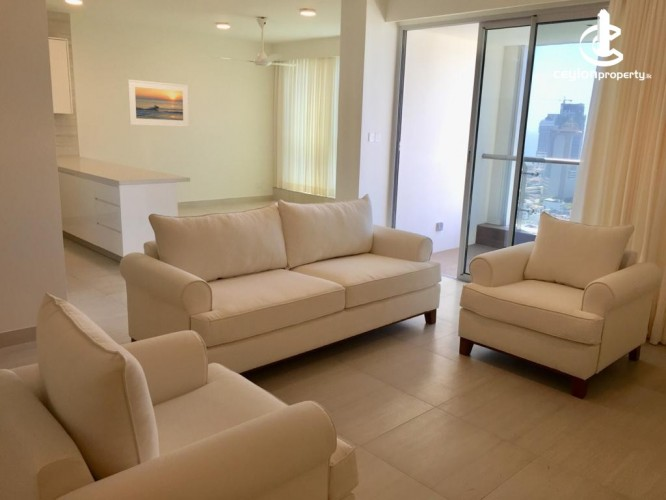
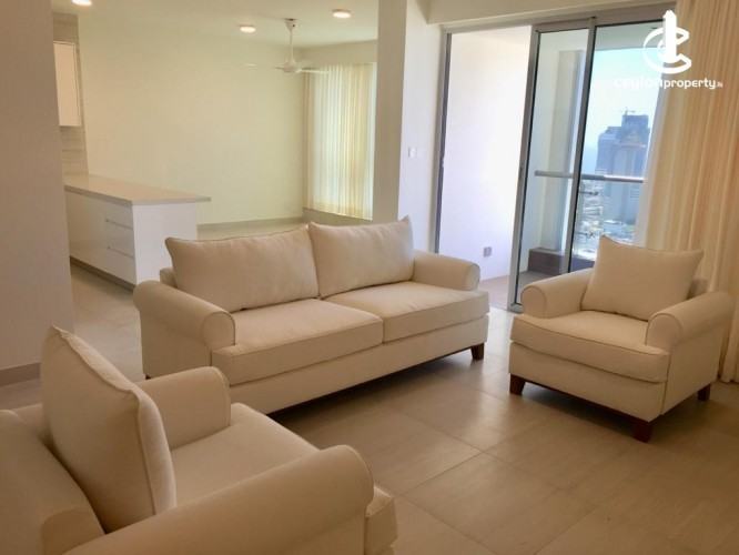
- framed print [127,78,190,128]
